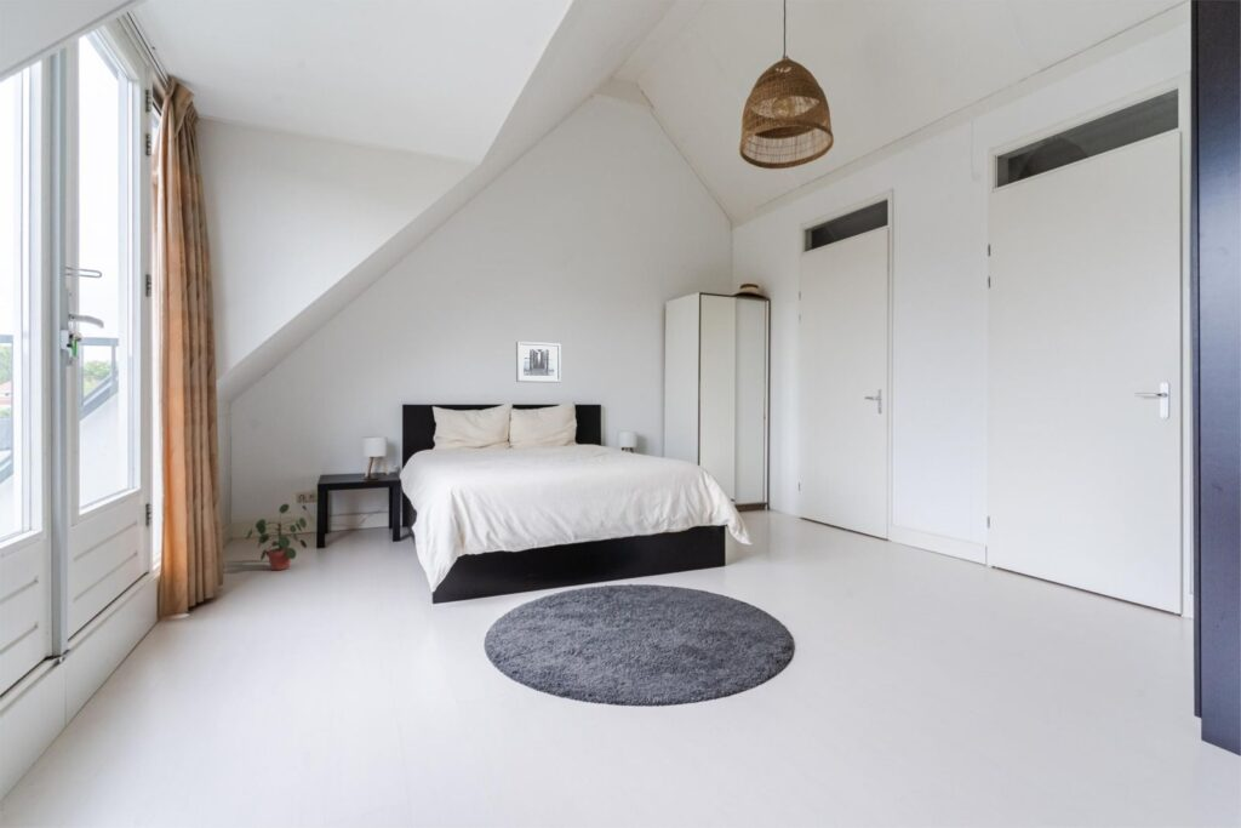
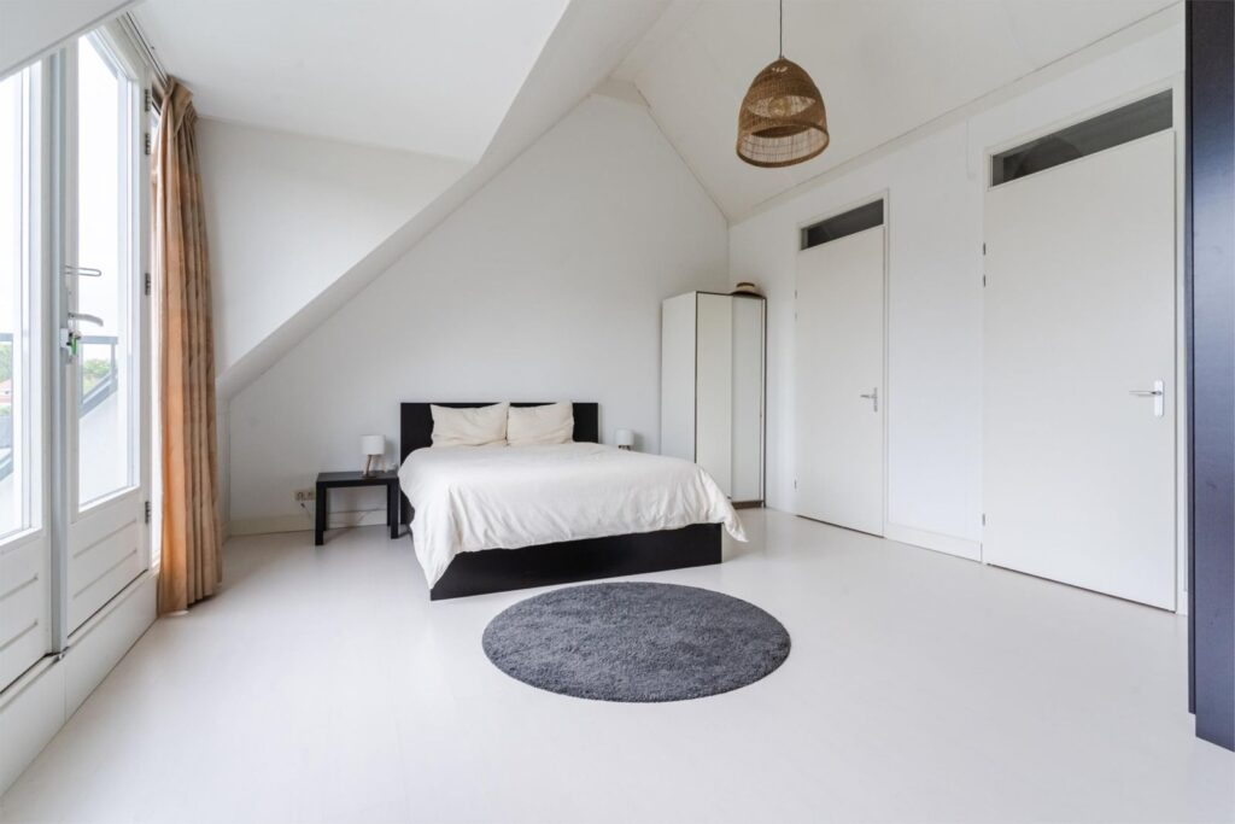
- wall art [515,341,562,384]
- potted plant [246,503,308,571]
